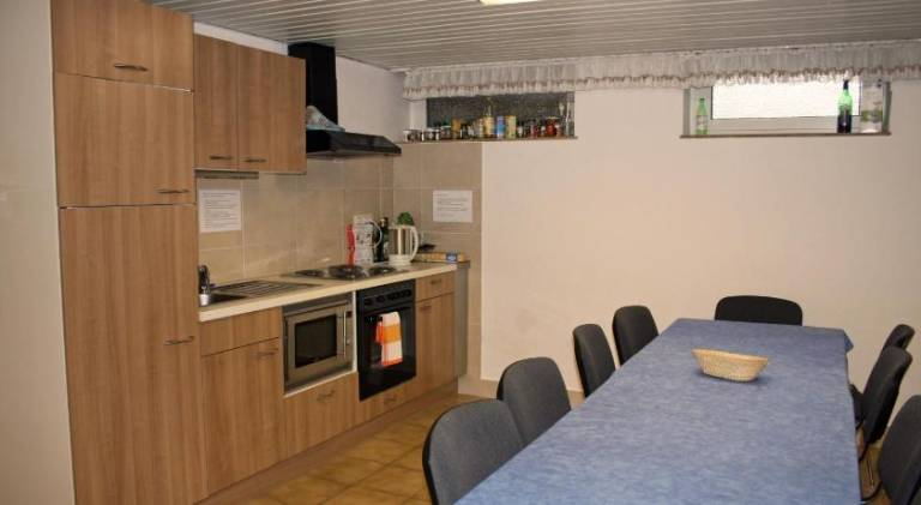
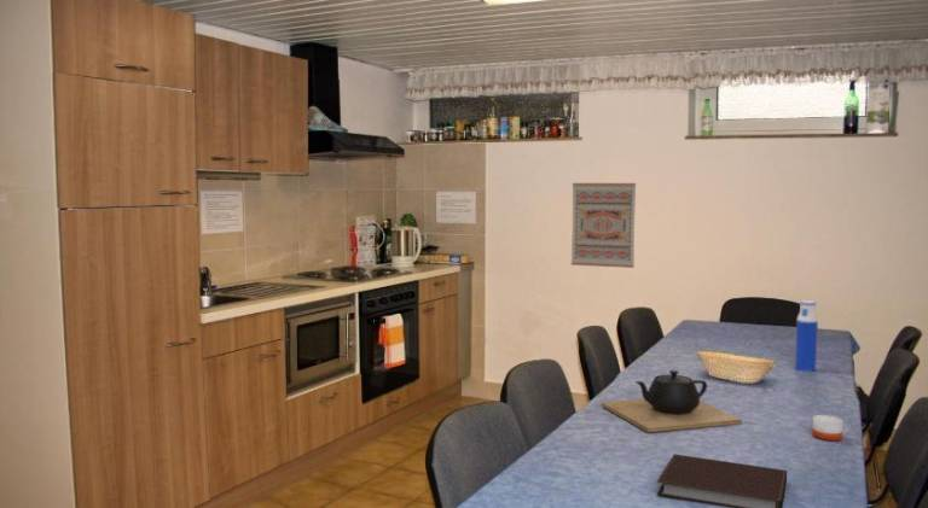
+ water bottle [794,299,819,373]
+ teapot [601,369,743,433]
+ candle [811,414,845,442]
+ wall art [570,182,637,269]
+ notebook [656,454,788,508]
